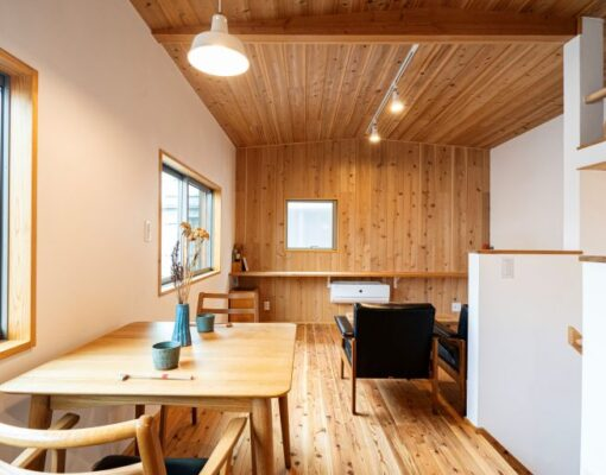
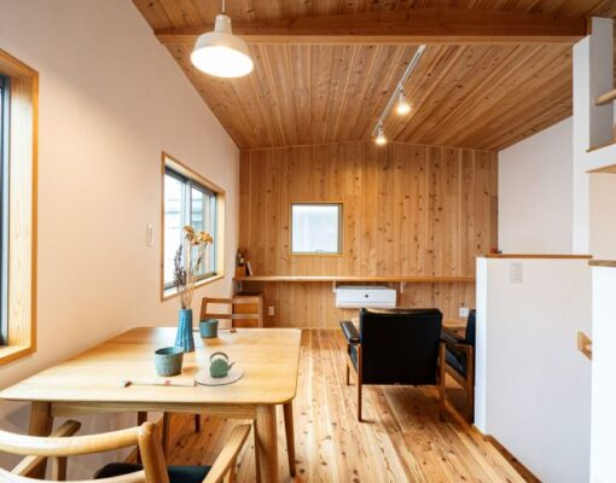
+ teapot [193,350,244,386]
